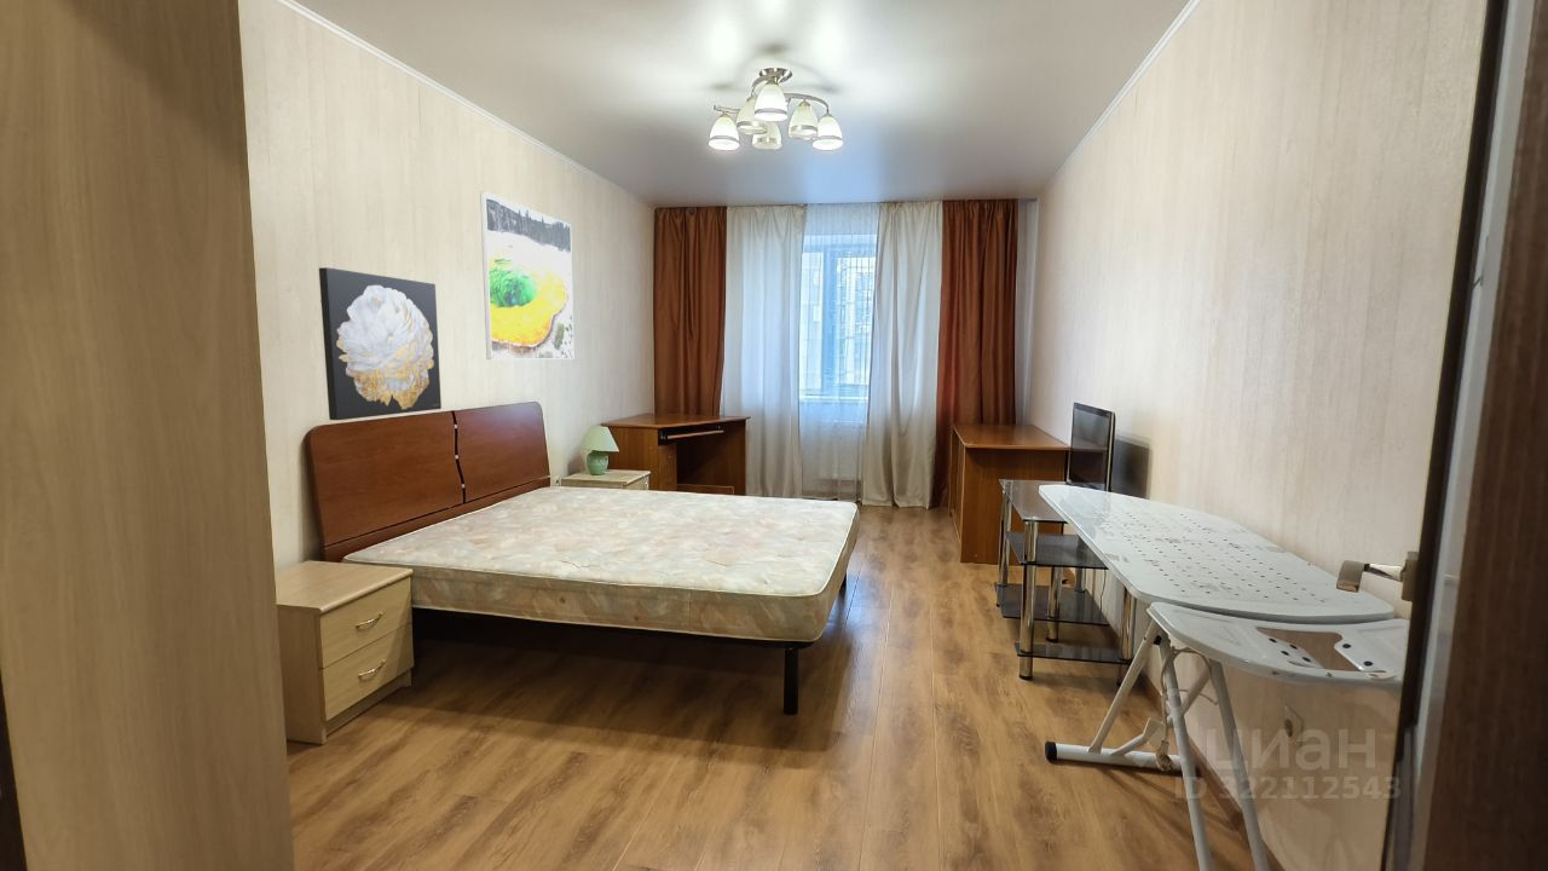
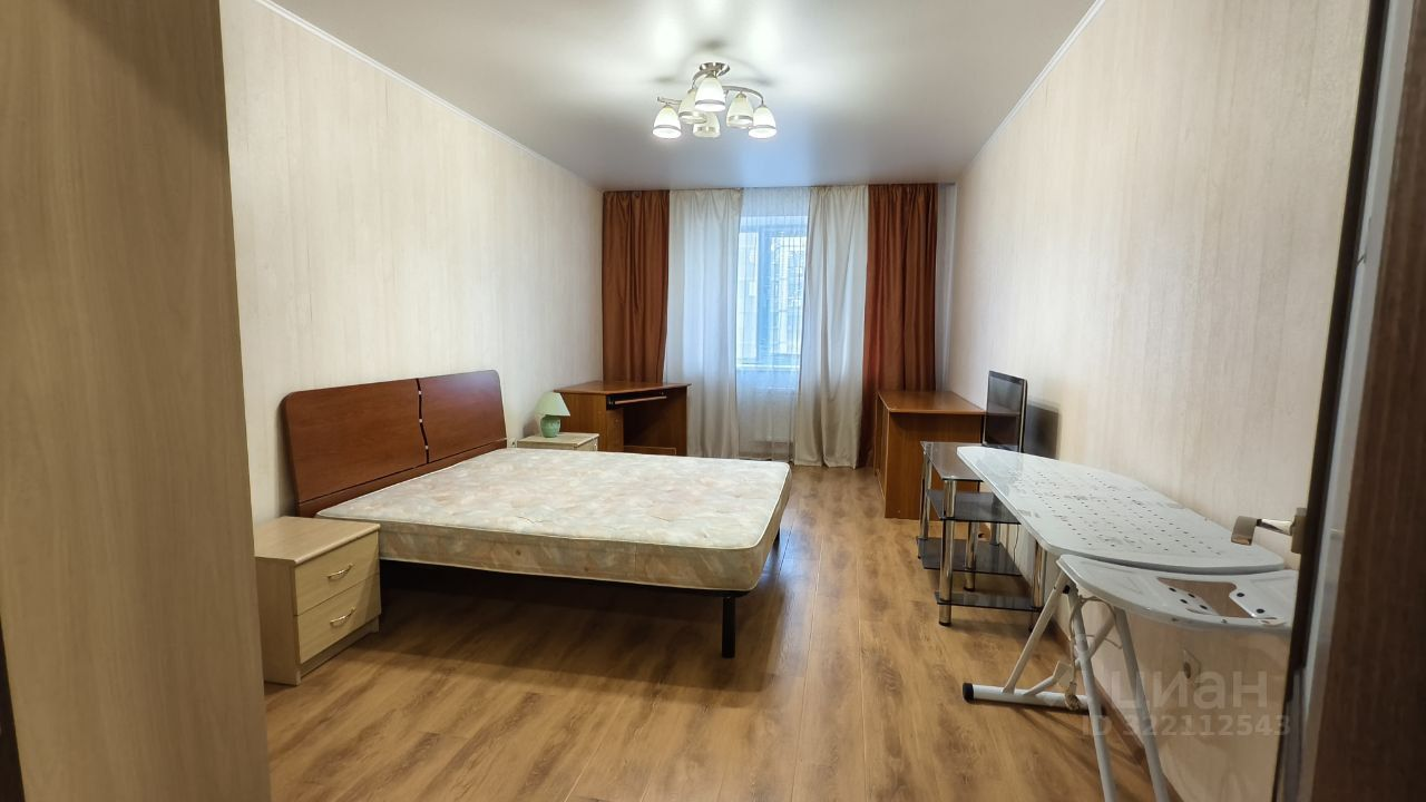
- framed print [479,190,574,360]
- wall art [318,266,443,421]
